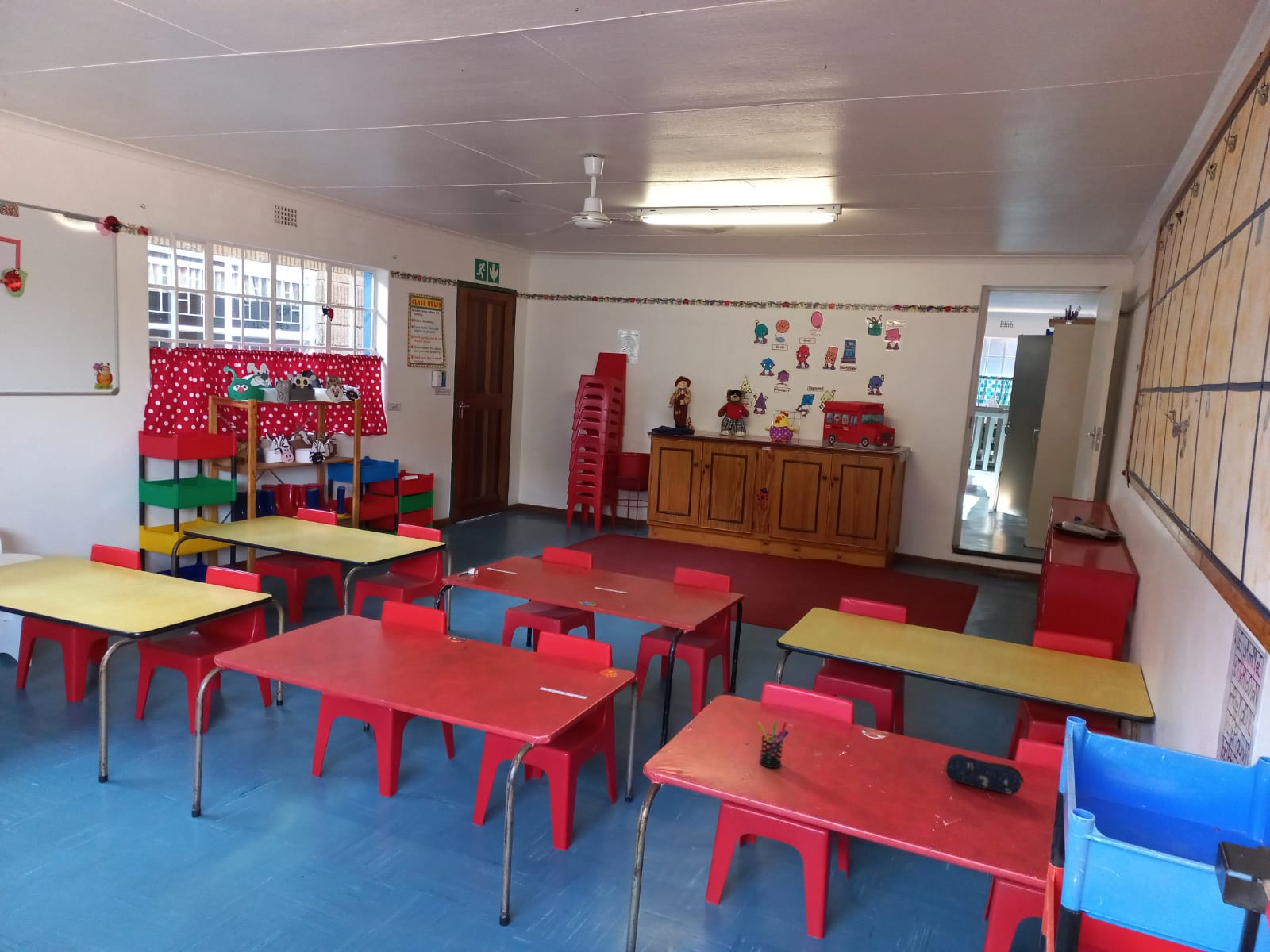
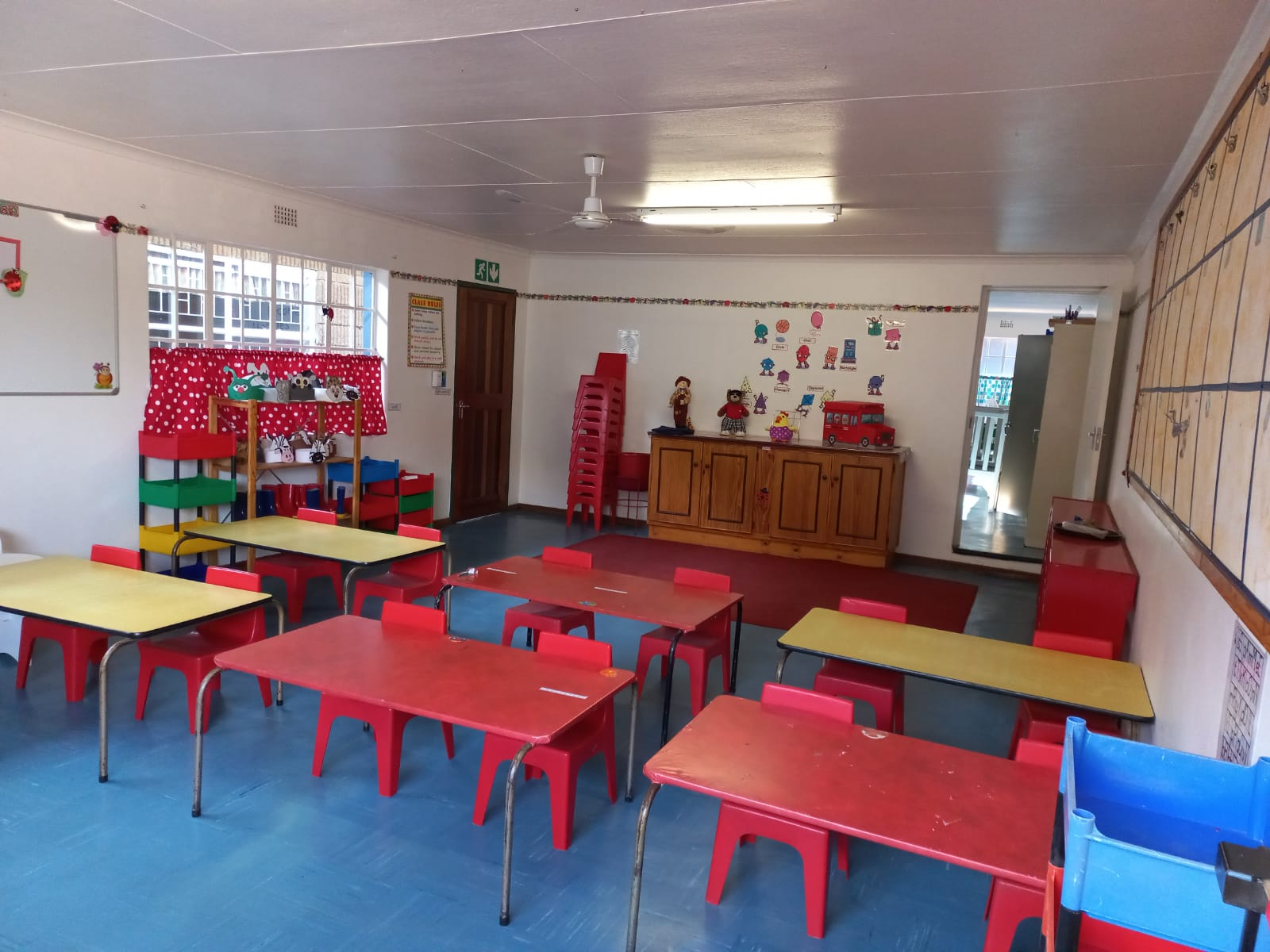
- pencil case [943,754,1025,795]
- pen holder [757,720,790,769]
